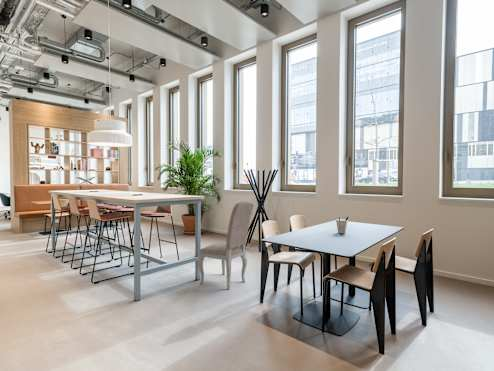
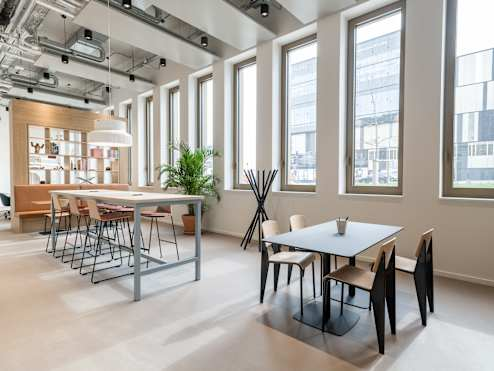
- dining chair [197,200,254,290]
